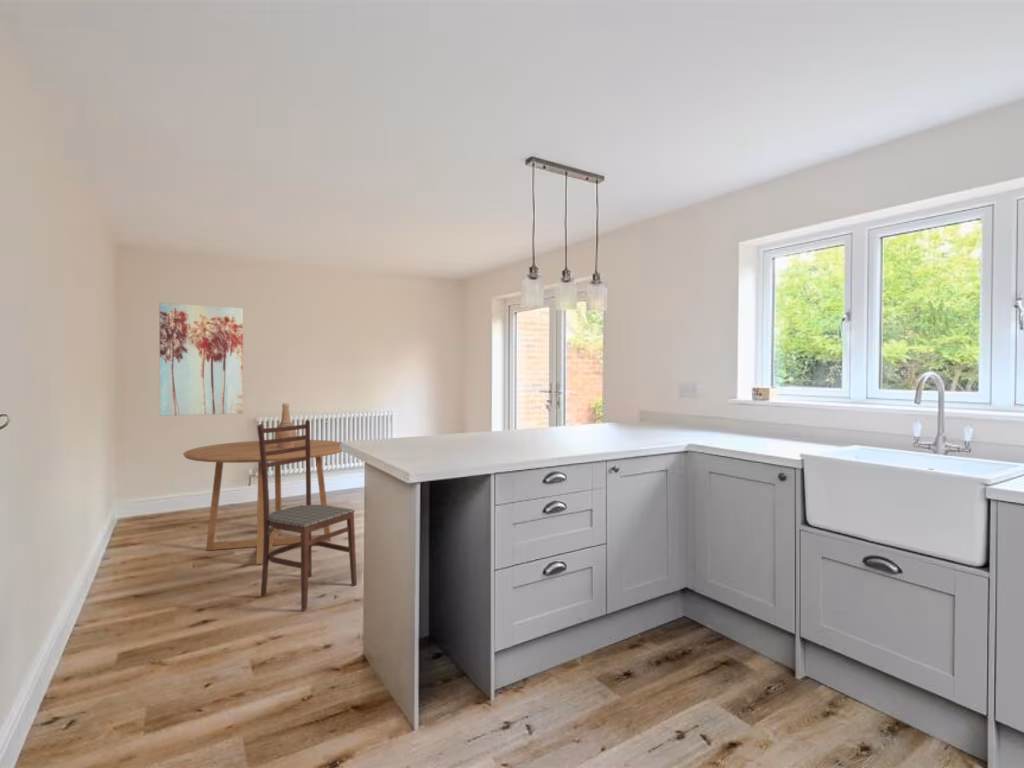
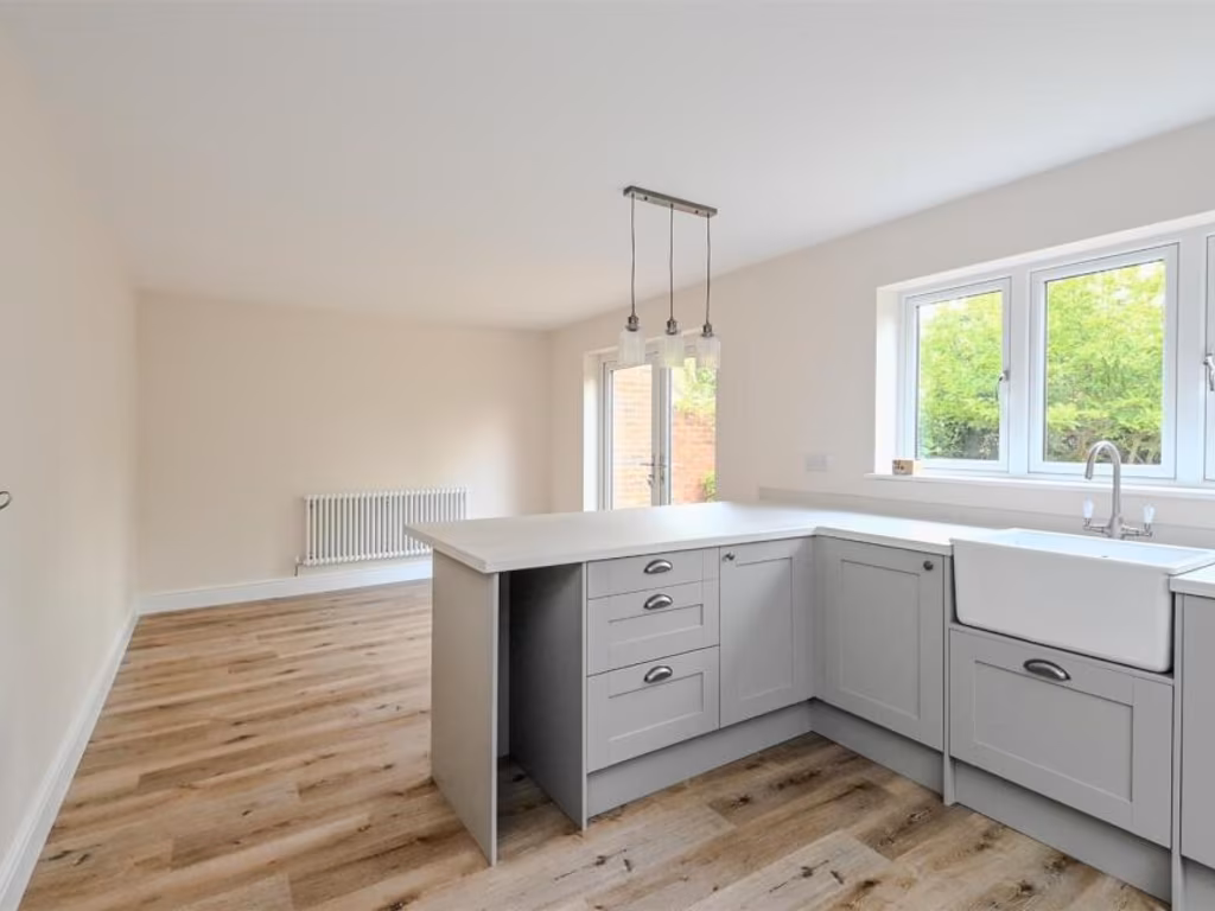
- dining chair [256,419,358,611]
- wall art [158,302,244,417]
- dining table [182,439,344,565]
- vase [274,402,298,448]
